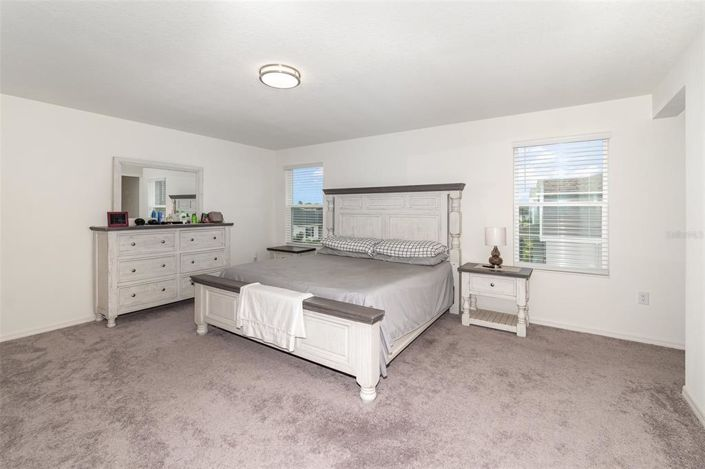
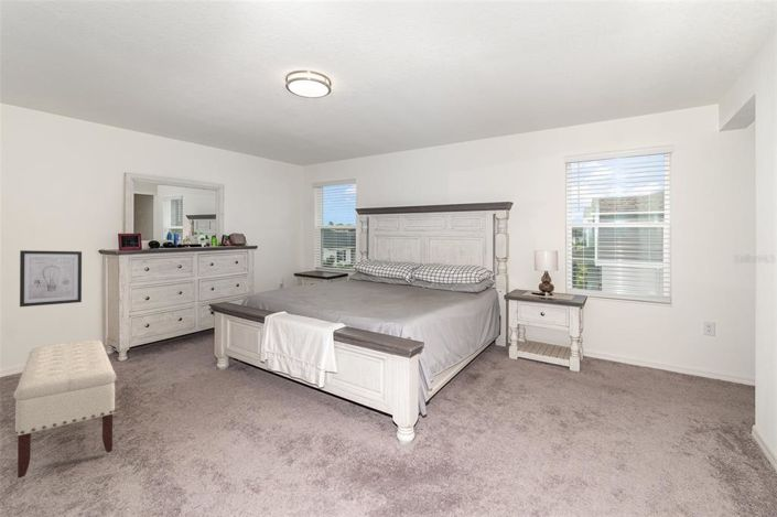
+ bench [13,340,117,480]
+ wall art [19,249,83,308]
